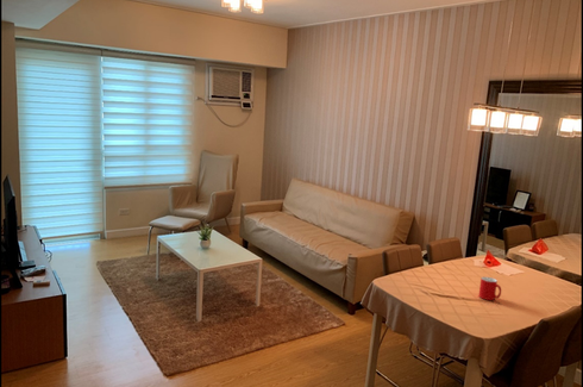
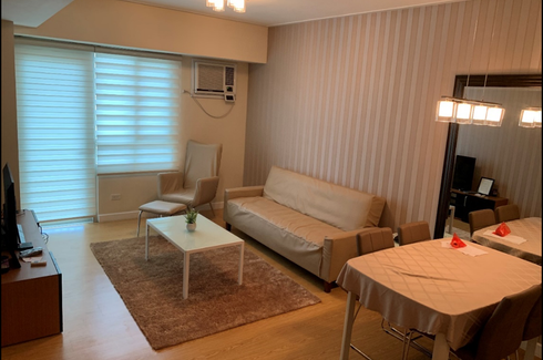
- cup [478,276,502,301]
